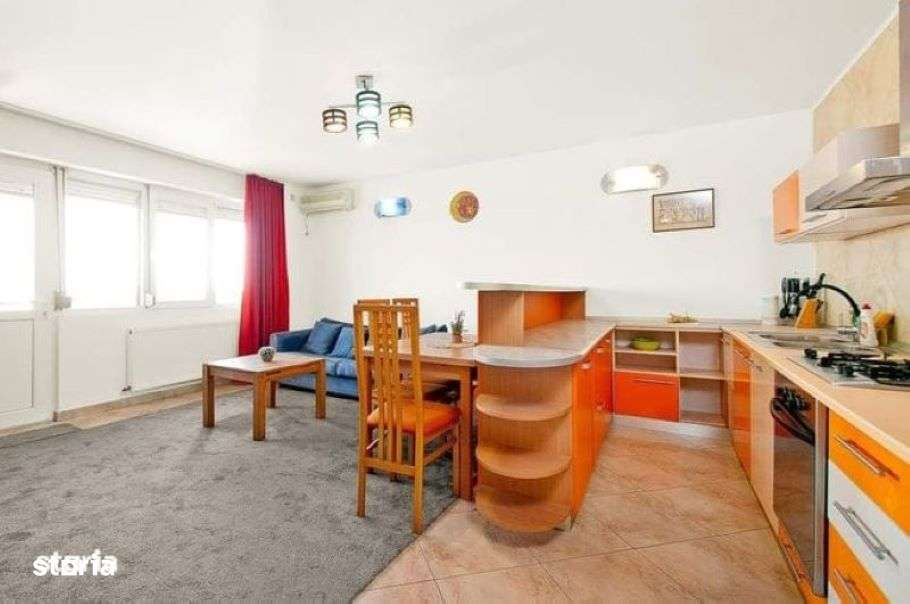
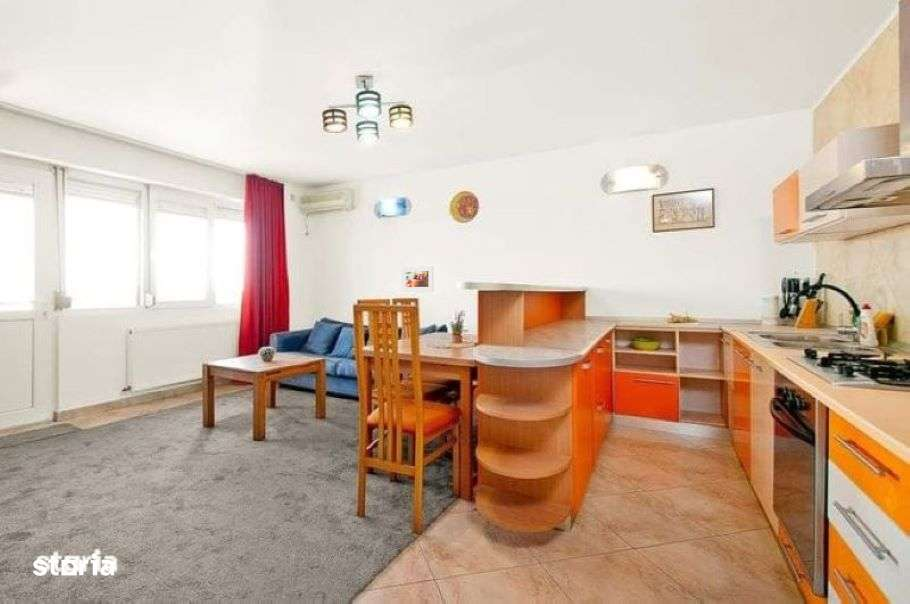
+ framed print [400,265,434,293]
